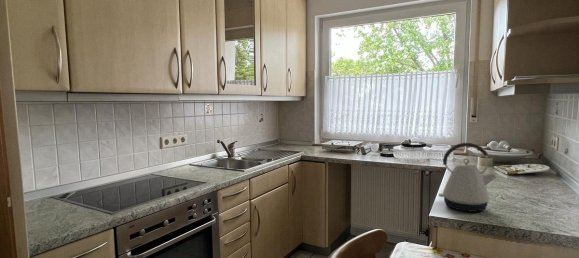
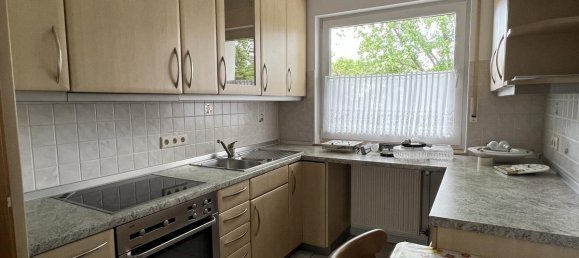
- kettle [438,142,498,213]
